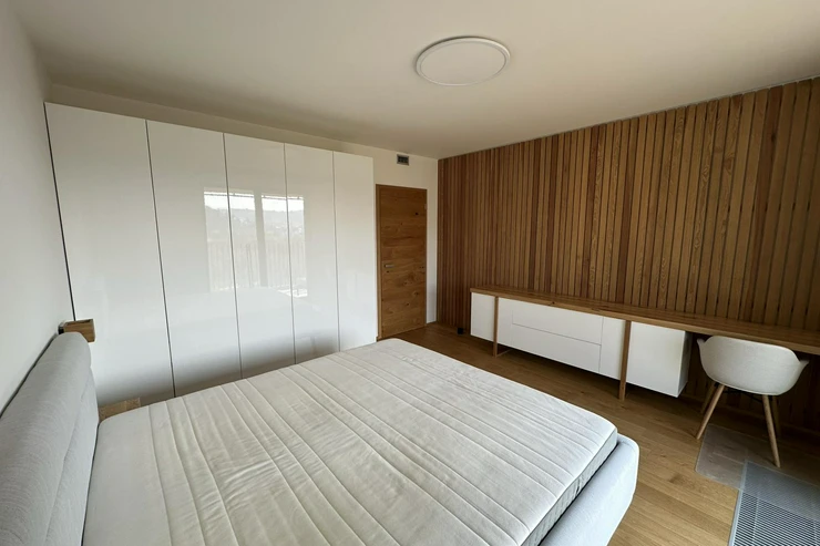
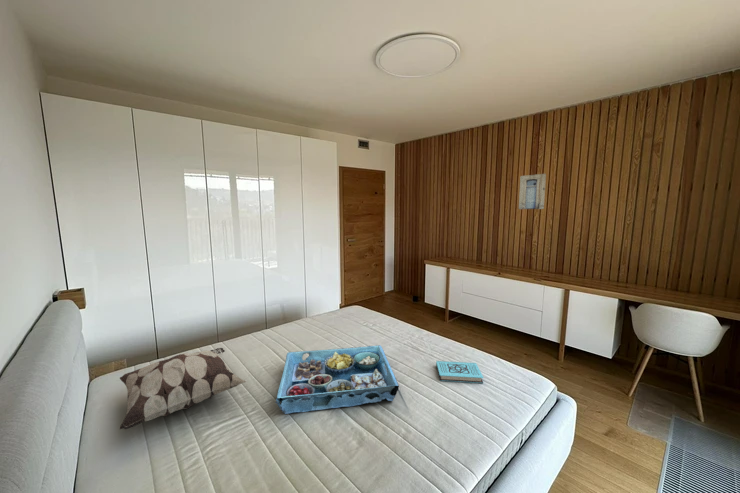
+ book [435,360,485,384]
+ wall art [518,173,547,210]
+ serving tray [274,344,400,415]
+ decorative pillow [119,347,247,430]
